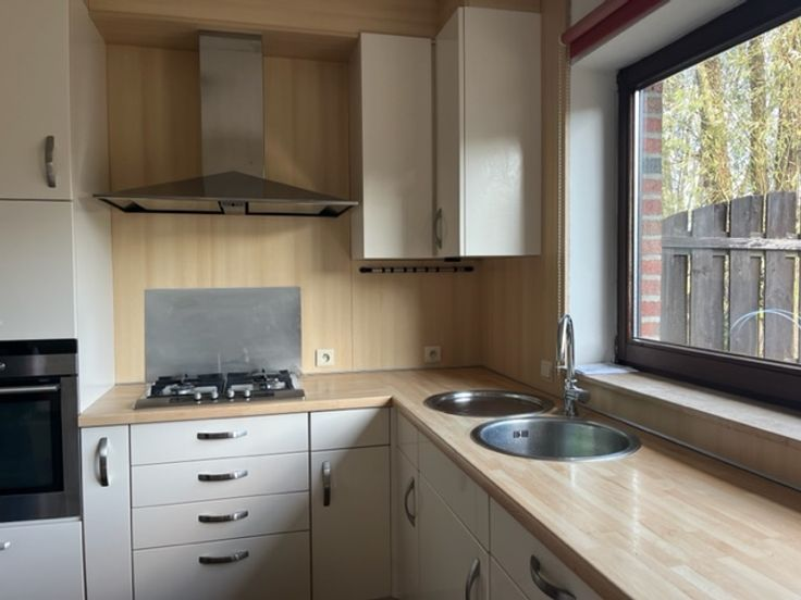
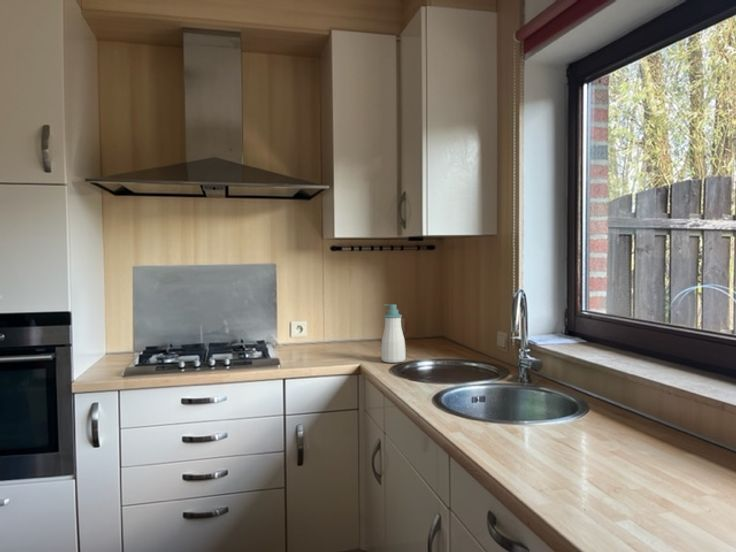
+ soap bottle [380,303,407,364]
